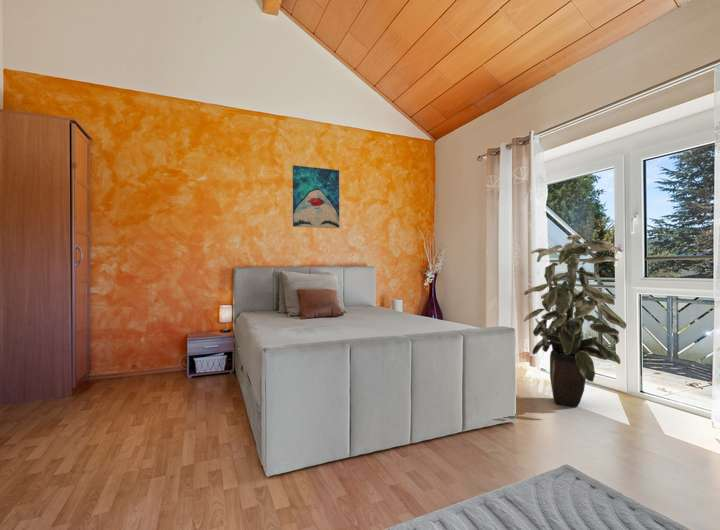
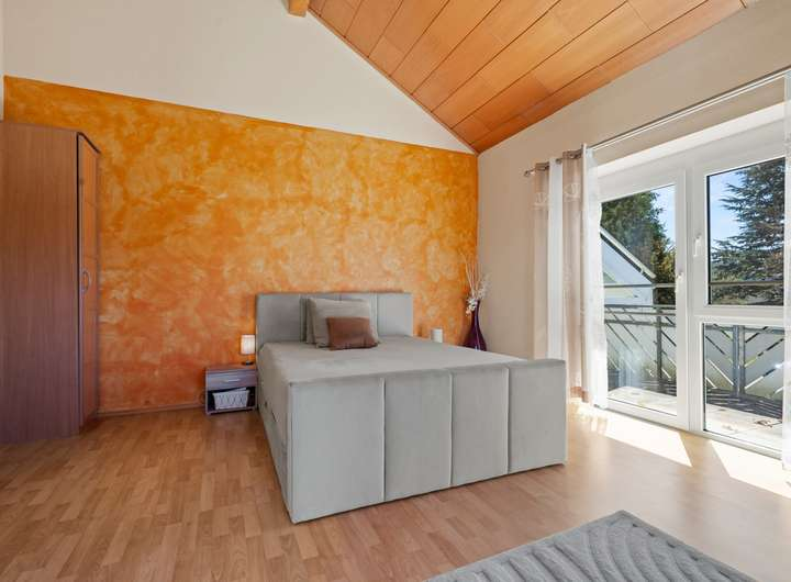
- wall art [292,164,340,229]
- indoor plant [523,234,627,408]
